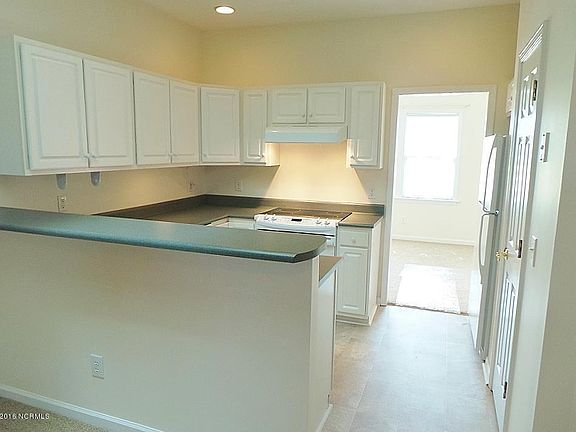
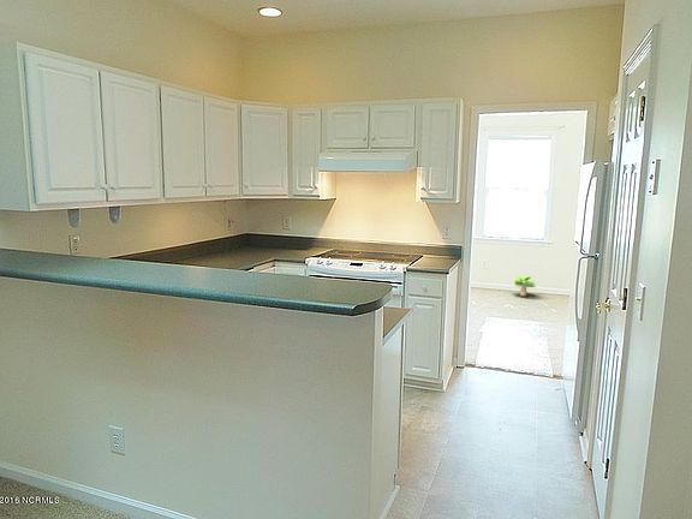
+ potted plant [512,274,537,297]
